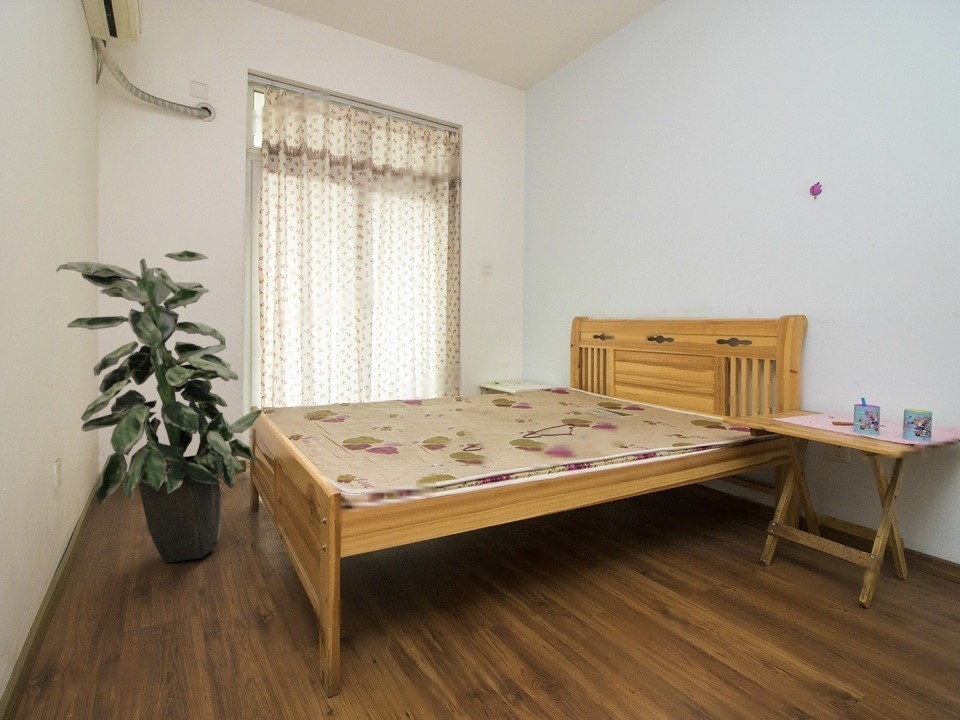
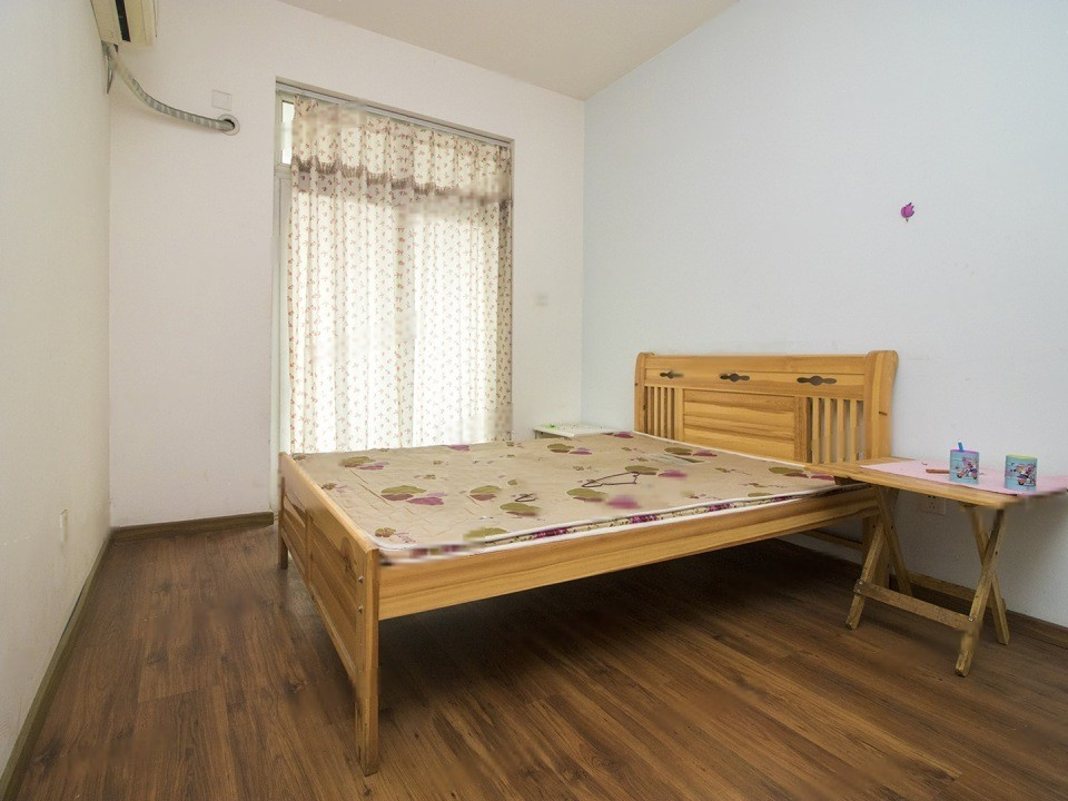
- indoor plant [55,250,263,564]
